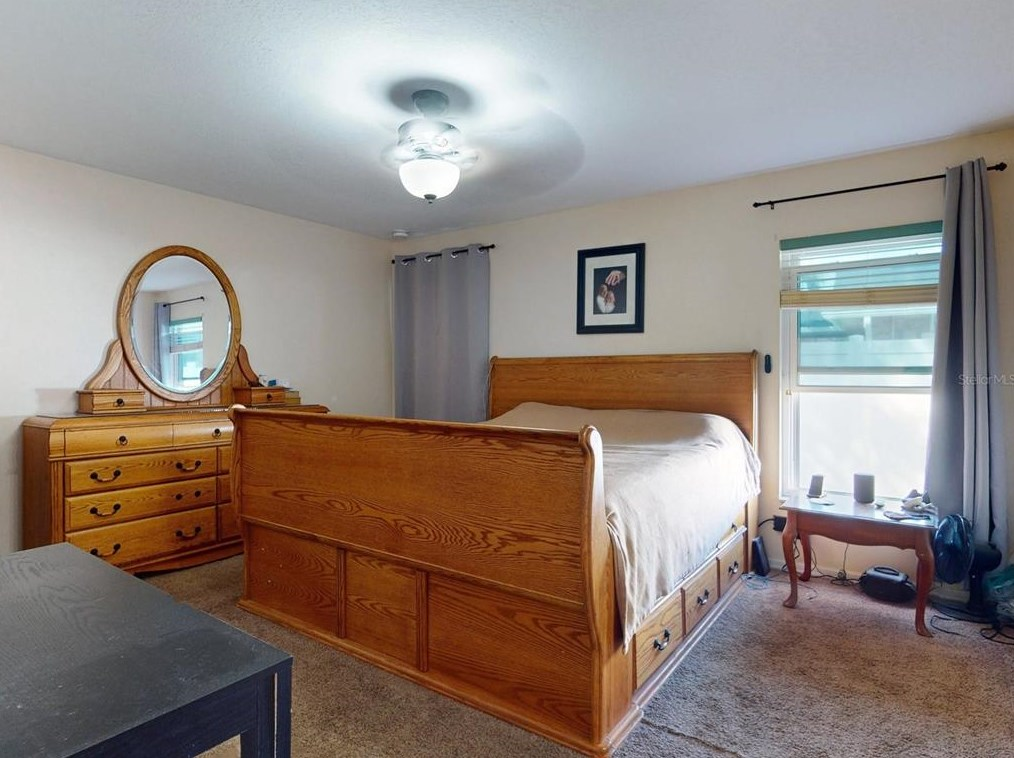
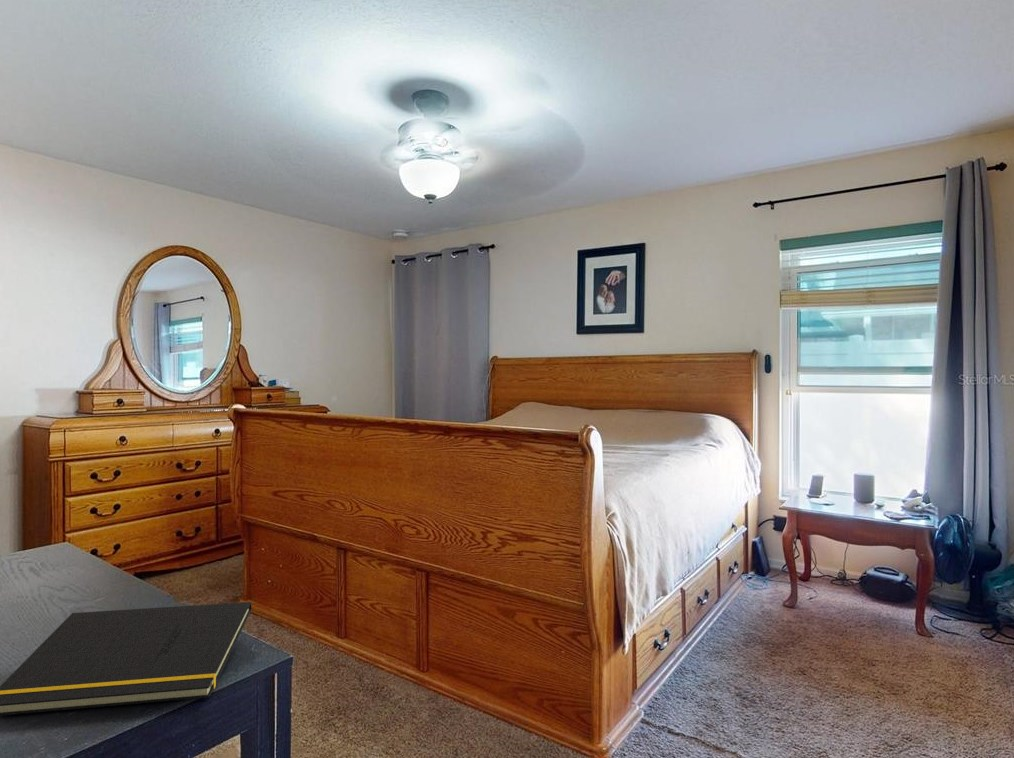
+ notepad [0,601,253,716]
